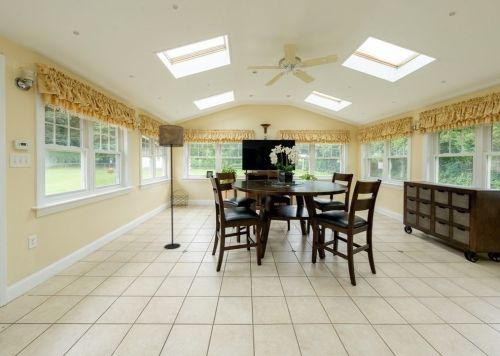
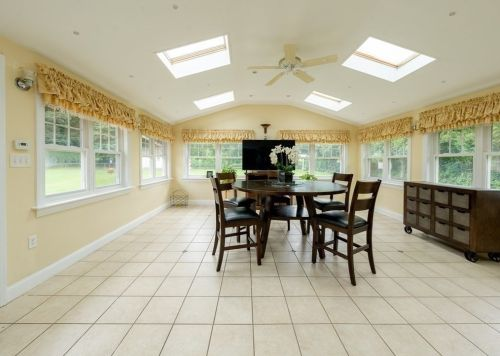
- floor lamp [158,124,184,250]
